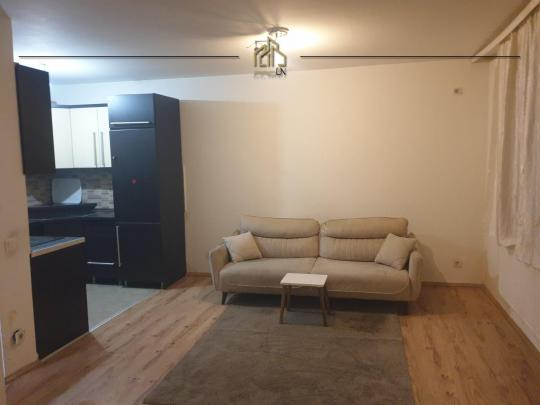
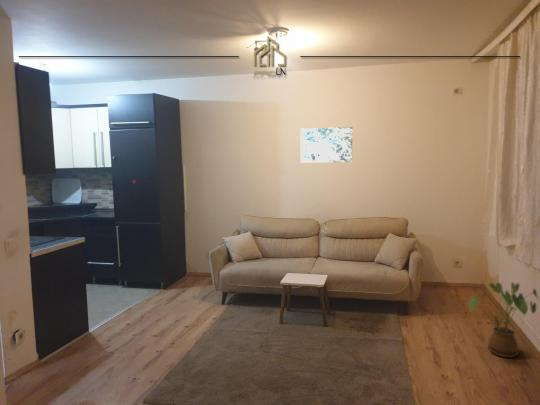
+ wall art [300,126,353,163]
+ house plant [468,281,540,359]
